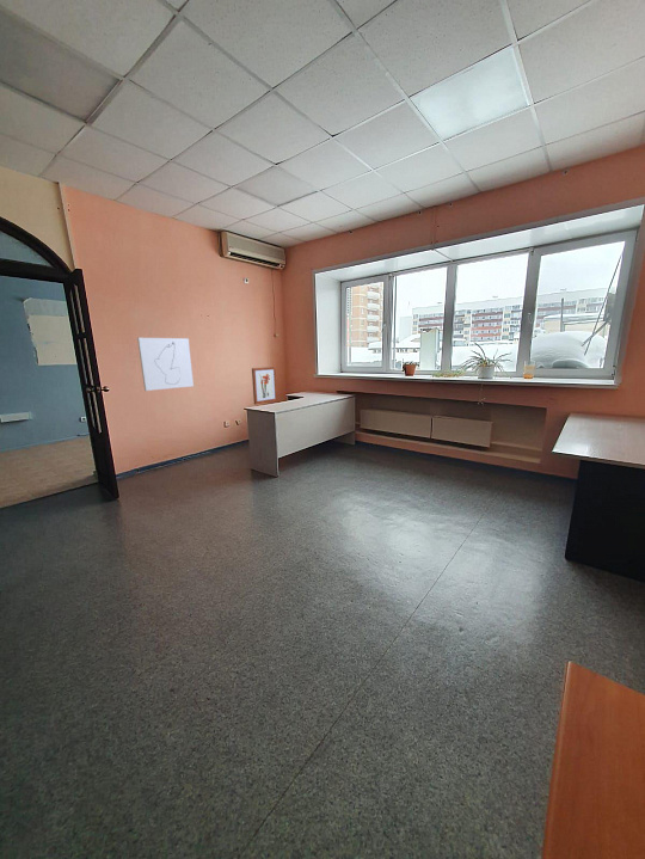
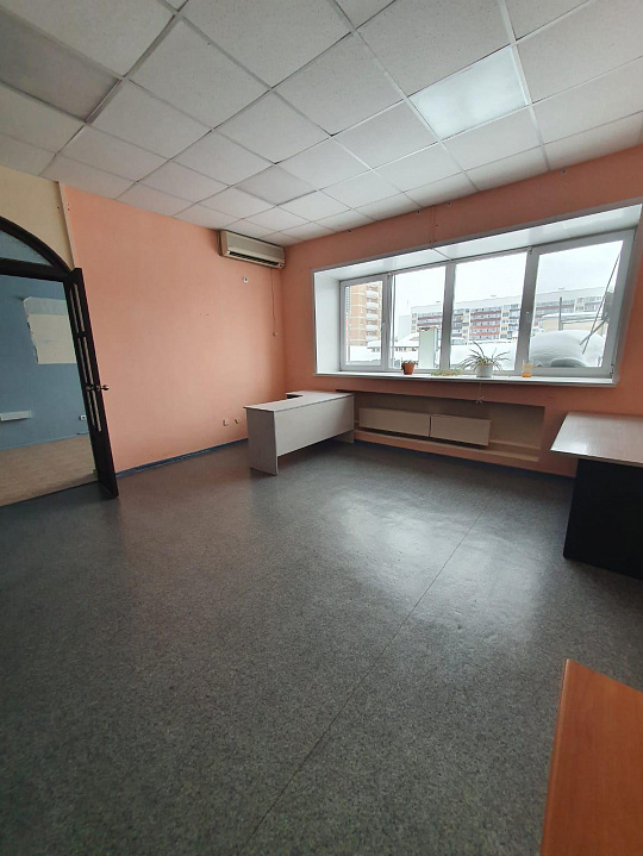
- wall art [136,337,195,392]
- wall art [251,366,278,405]
